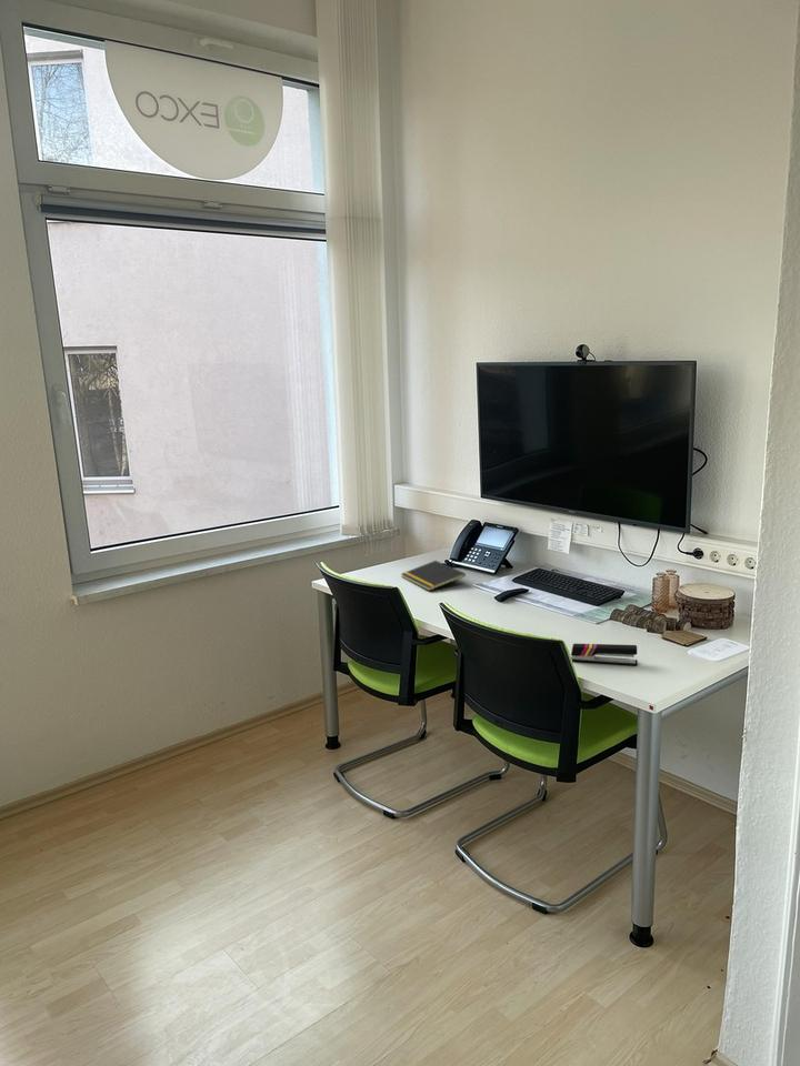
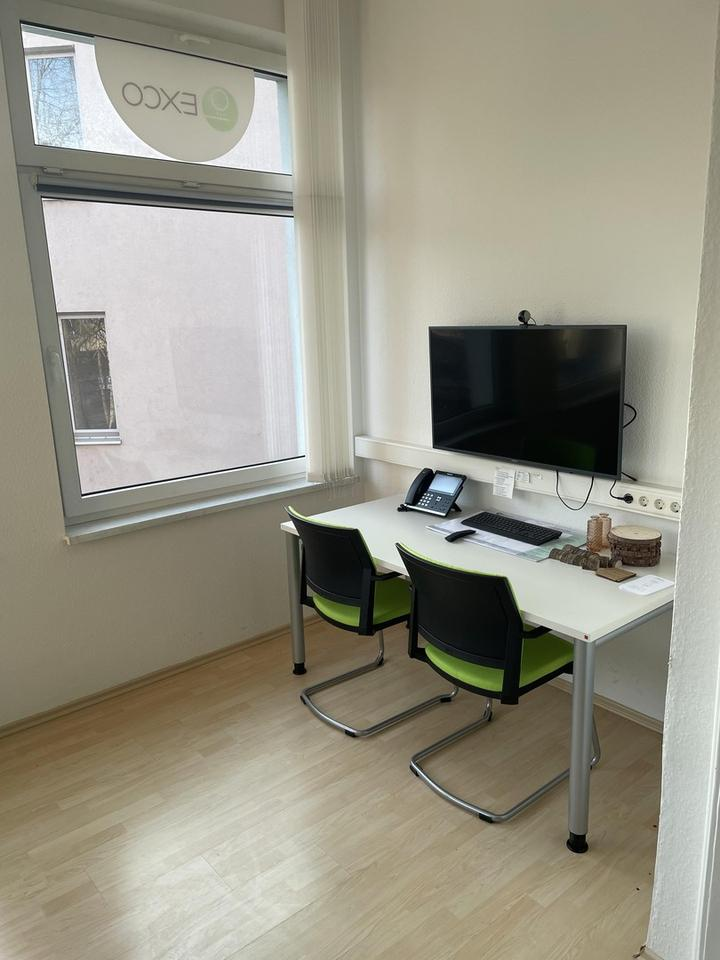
- notepad [400,560,467,592]
- stapler [570,643,639,666]
